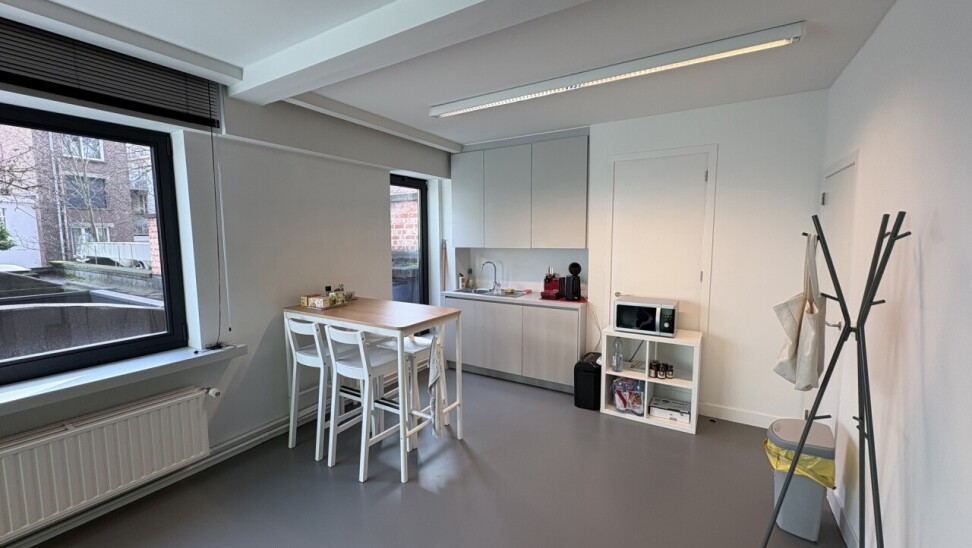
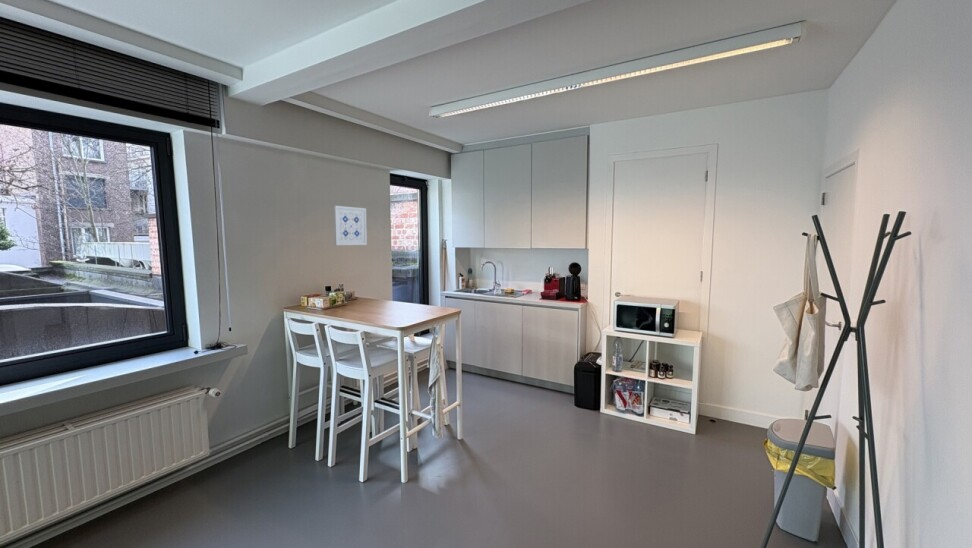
+ wall art [332,205,368,246]
